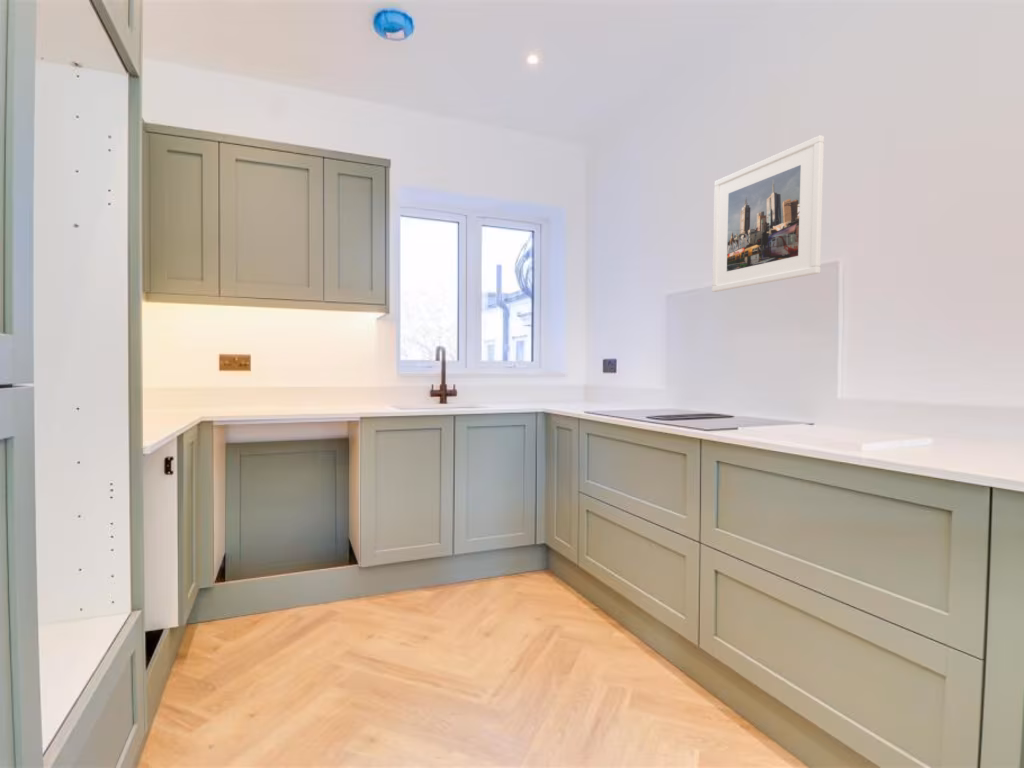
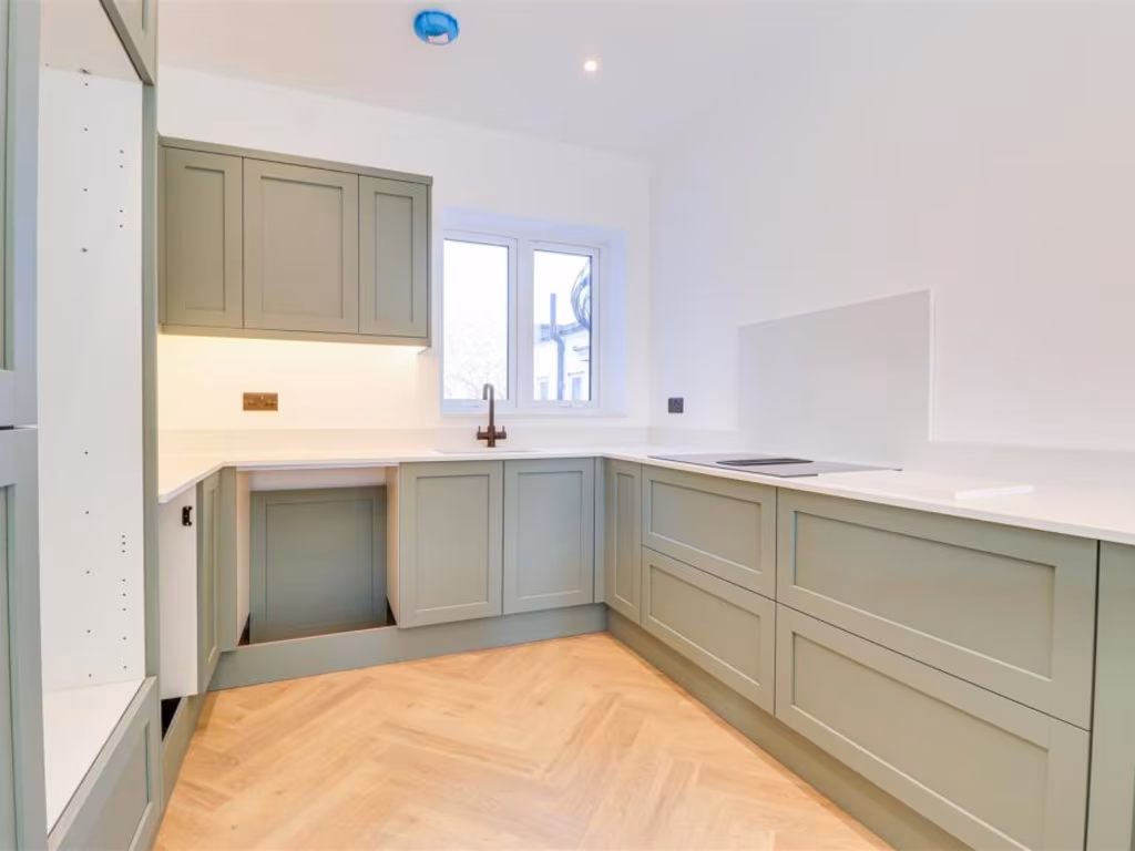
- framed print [711,134,825,293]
